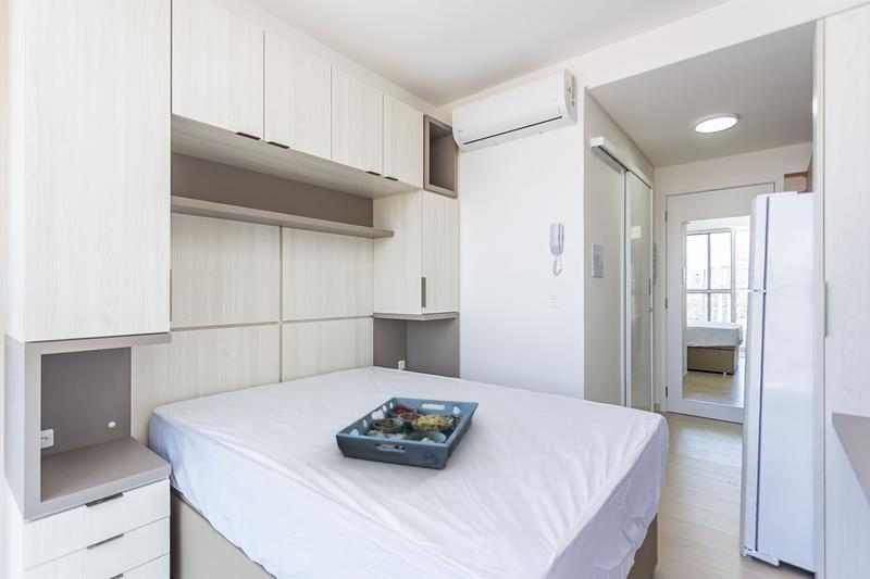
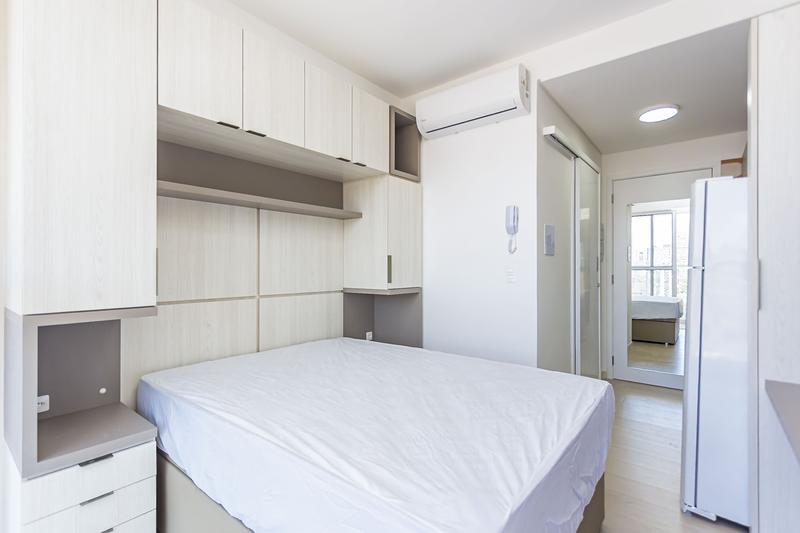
- serving tray [335,395,480,470]
